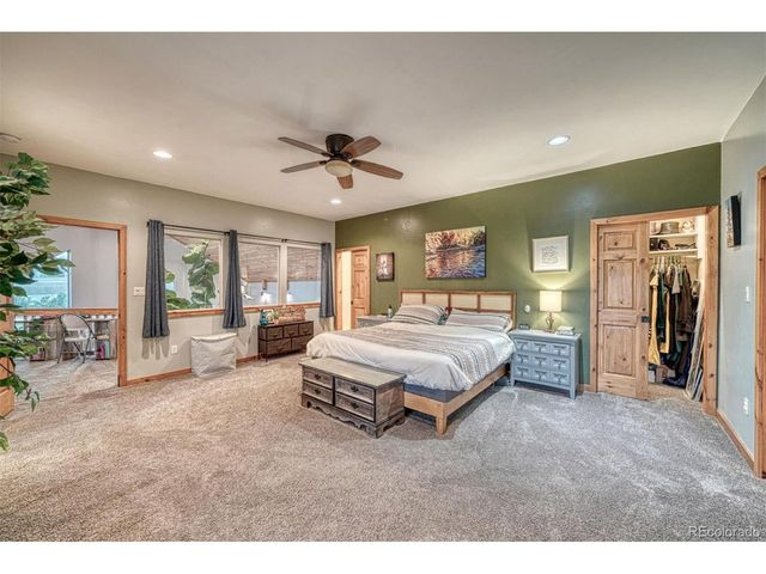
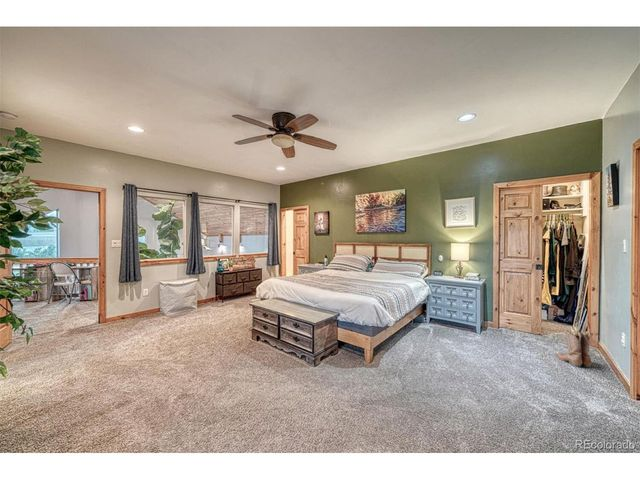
+ boots [557,330,592,368]
